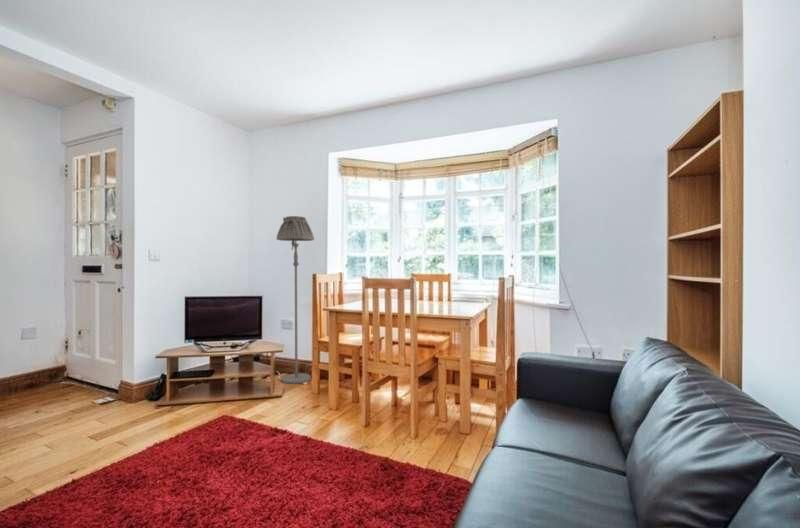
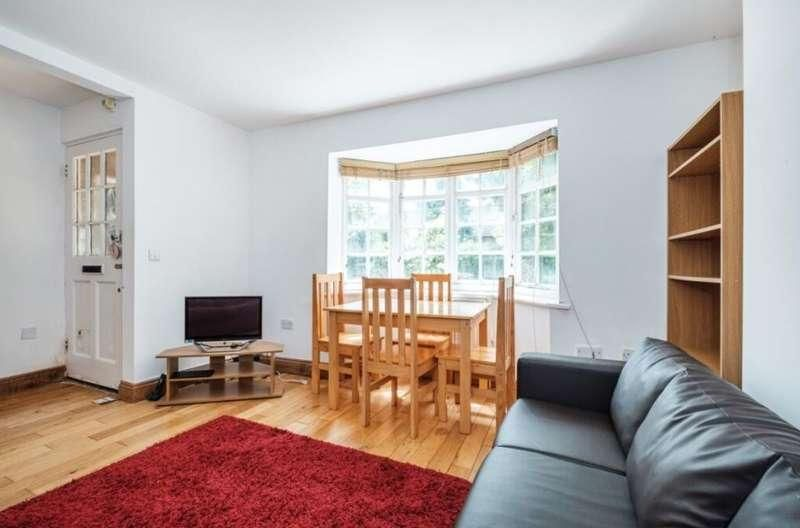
- floor lamp [276,215,315,385]
